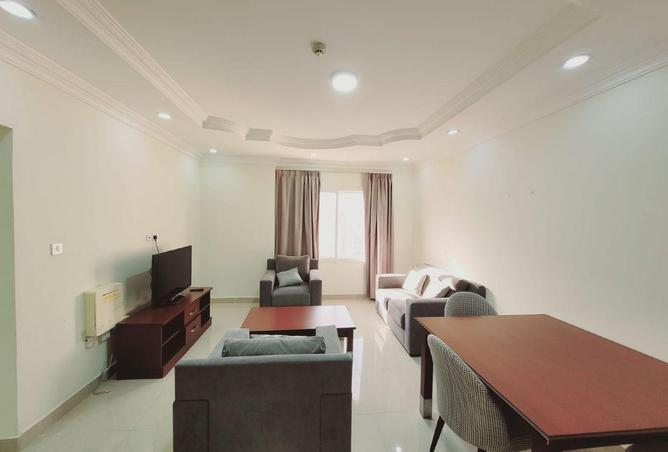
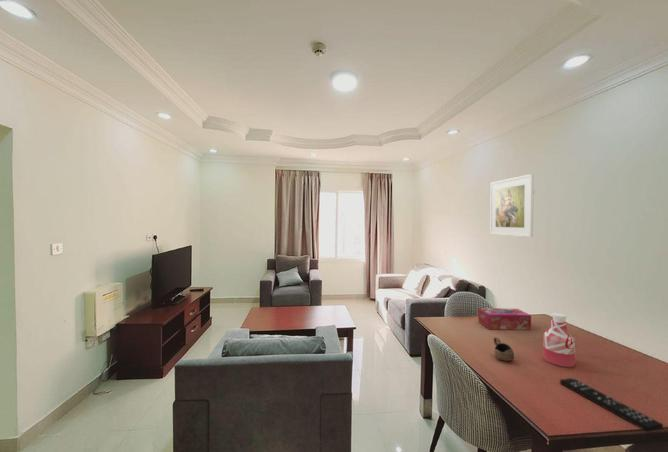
+ cup [493,336,515,362]
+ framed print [489,173,535,238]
+ bottle [542,312,576,368]
+ remote control [559,377,664,432]
+ tissue box [477,307,532,331]
